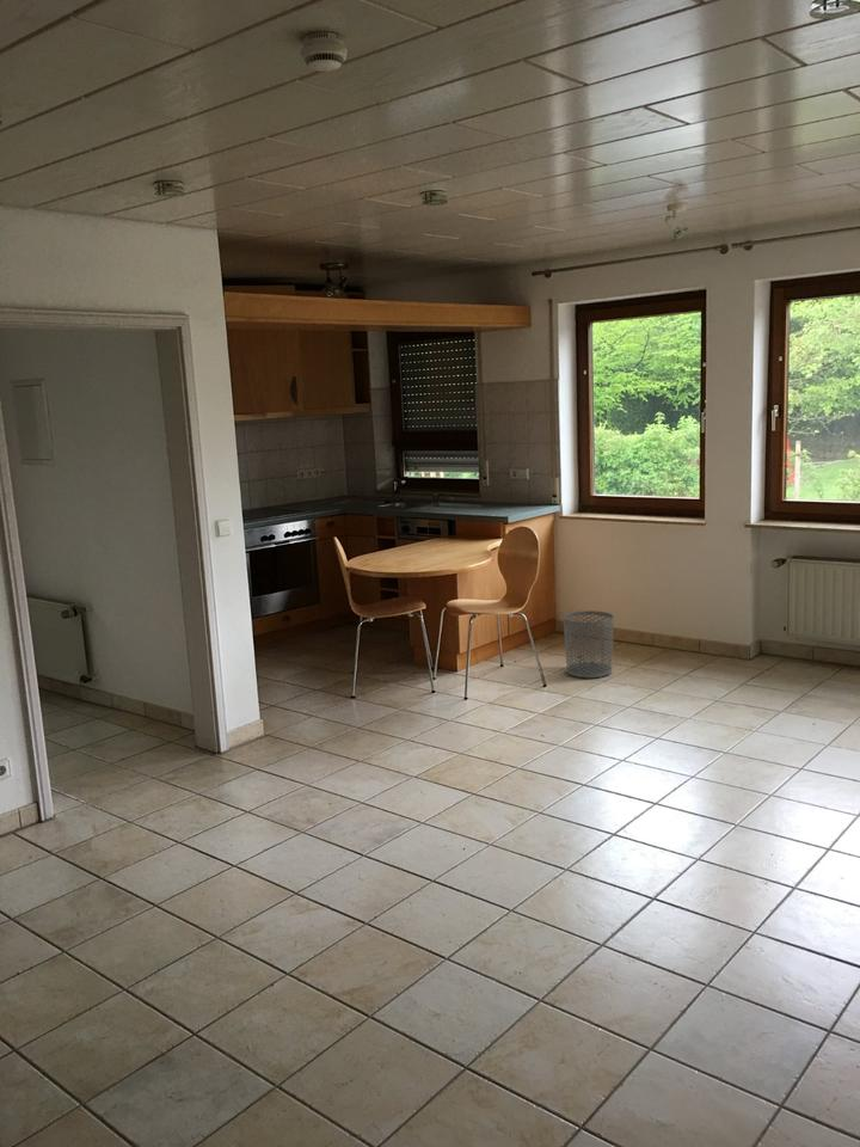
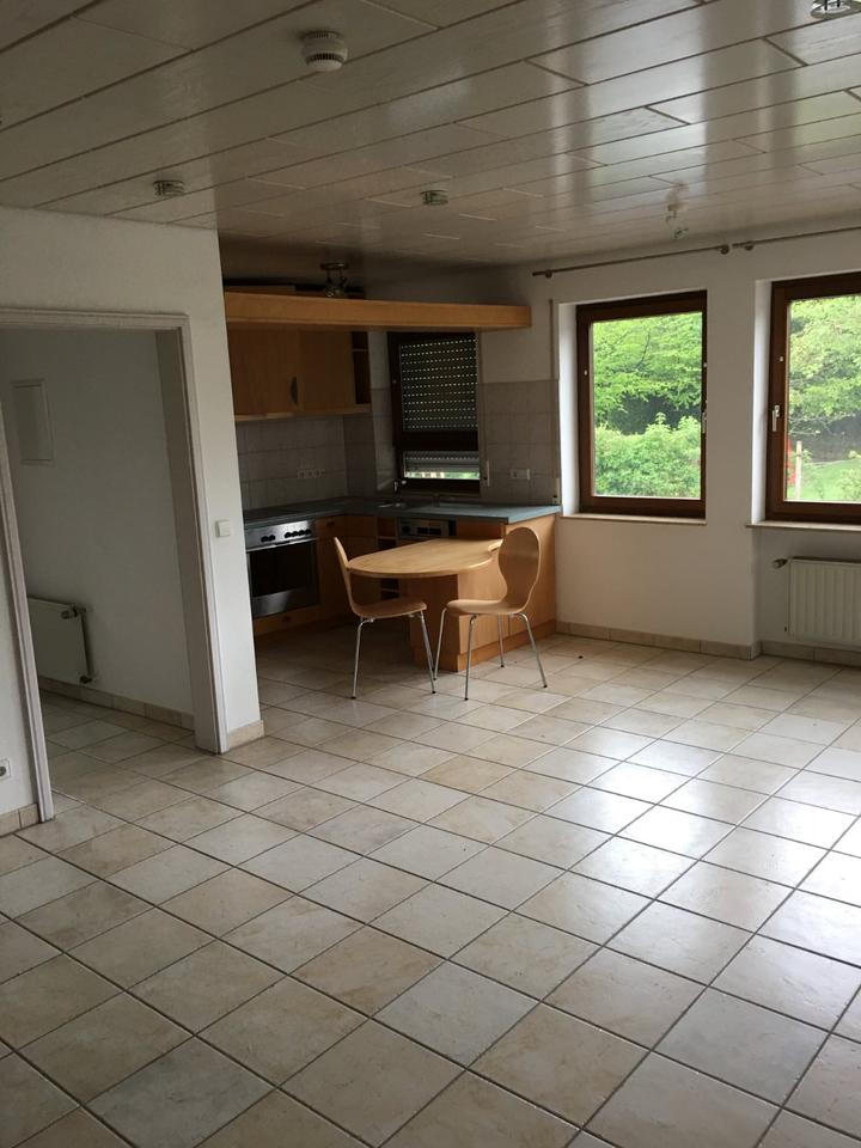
- waste bin [563,609,615,679]
